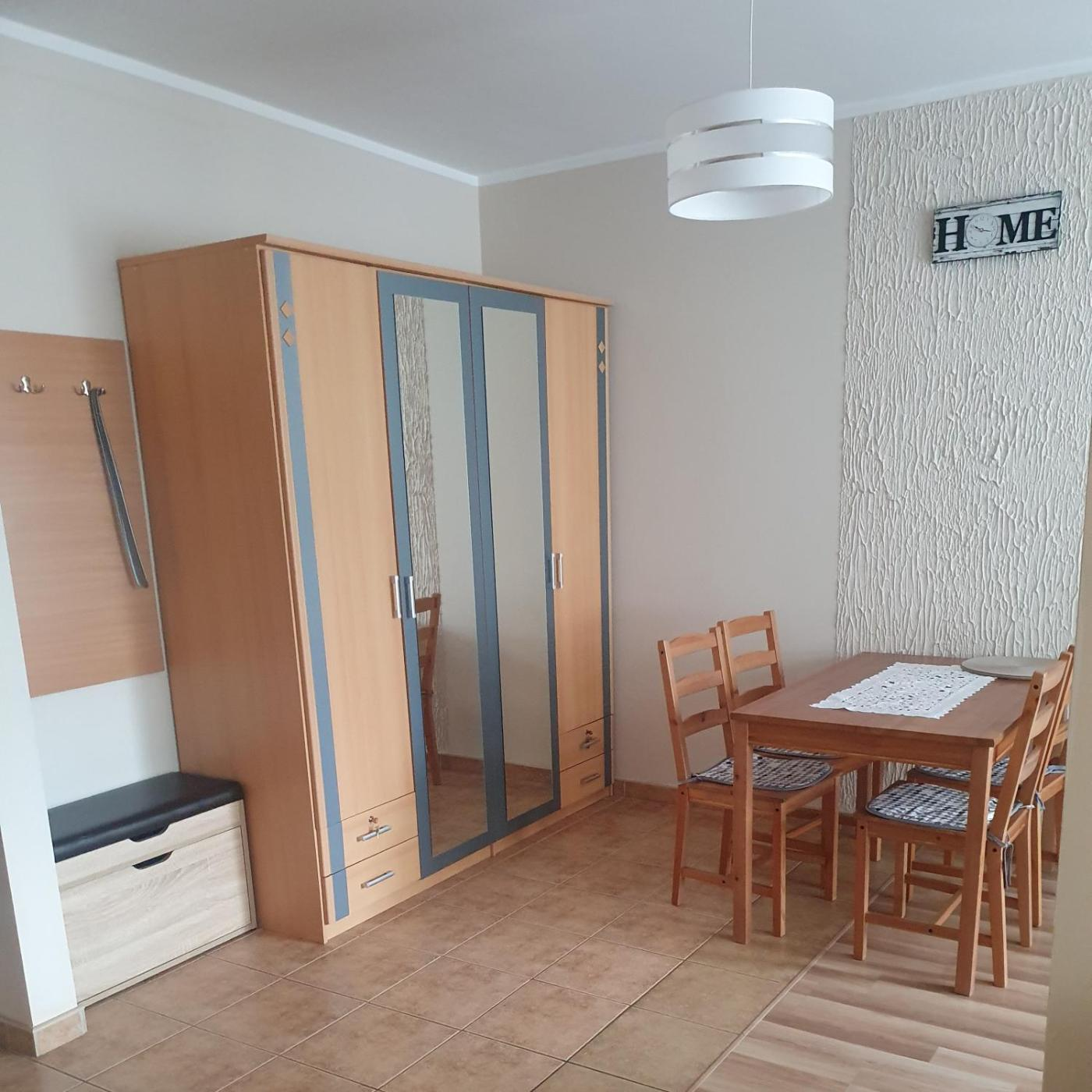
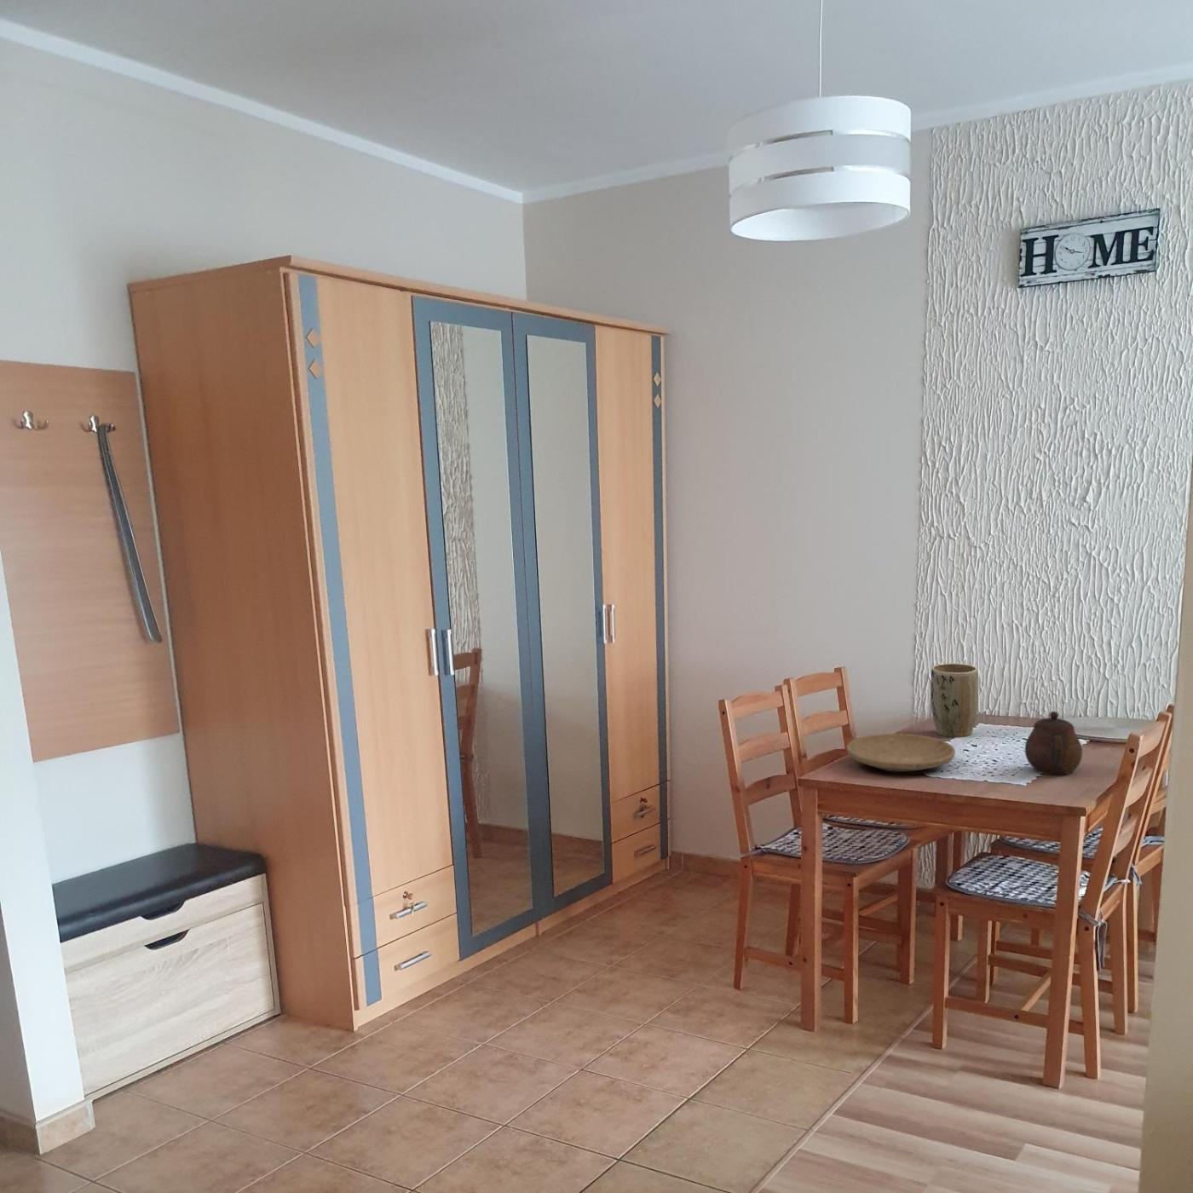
+ teapot [1025,711,1083,776]
+ plate [847,733,956,772]
+ plant pot [930,663,979,737]
